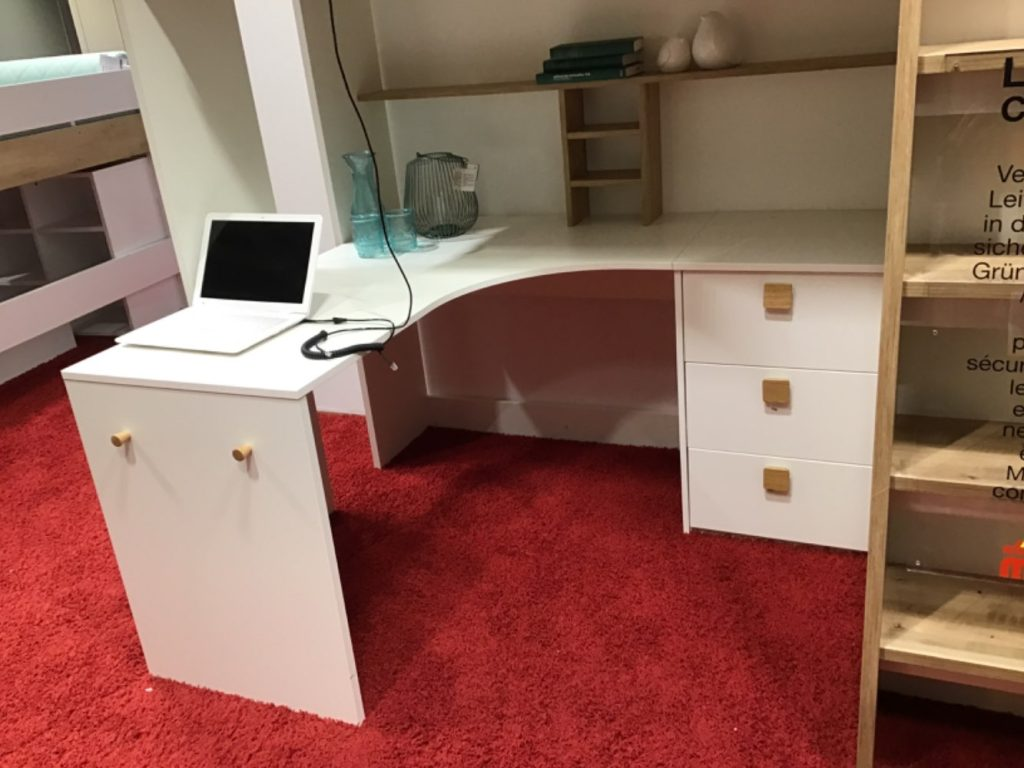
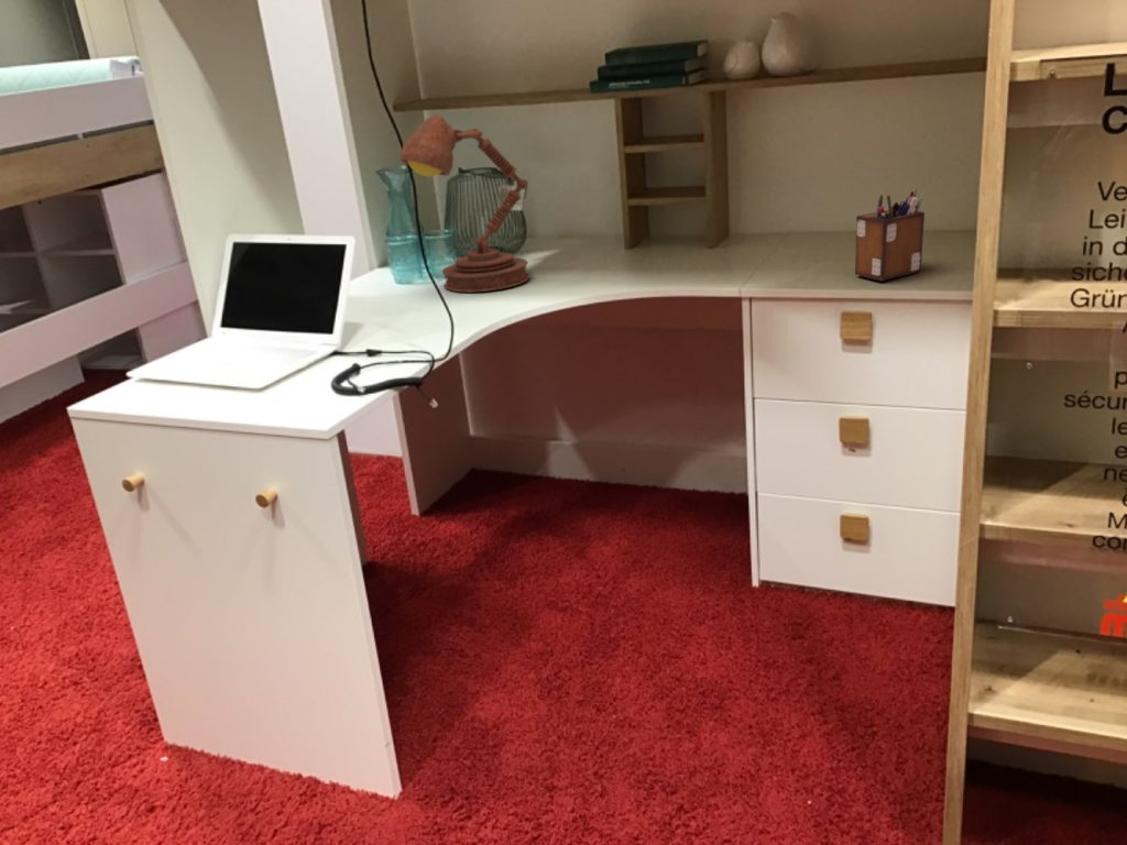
+ desk organizer [854,188,926,282]
+ desk lamp [400,113,530,294]
